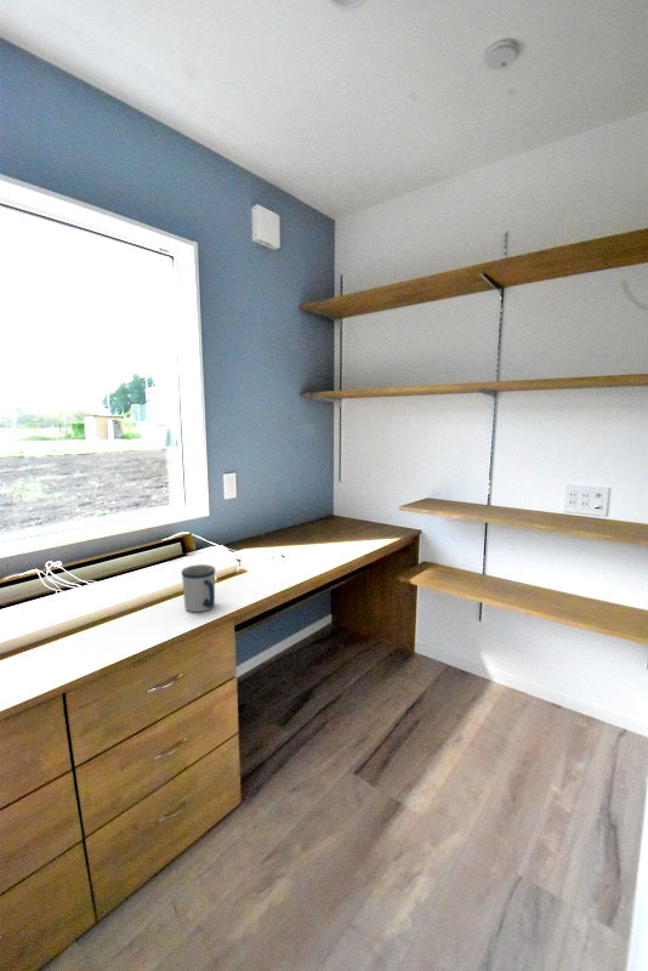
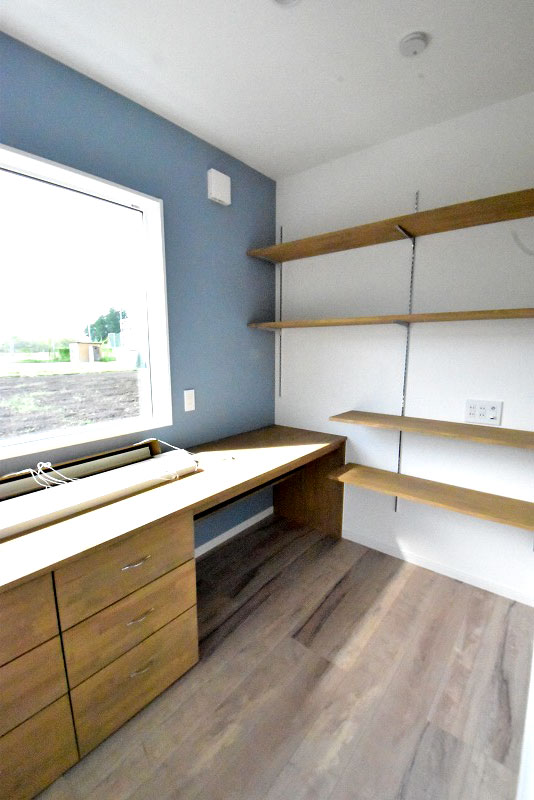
- mug [180,563,216,613]
